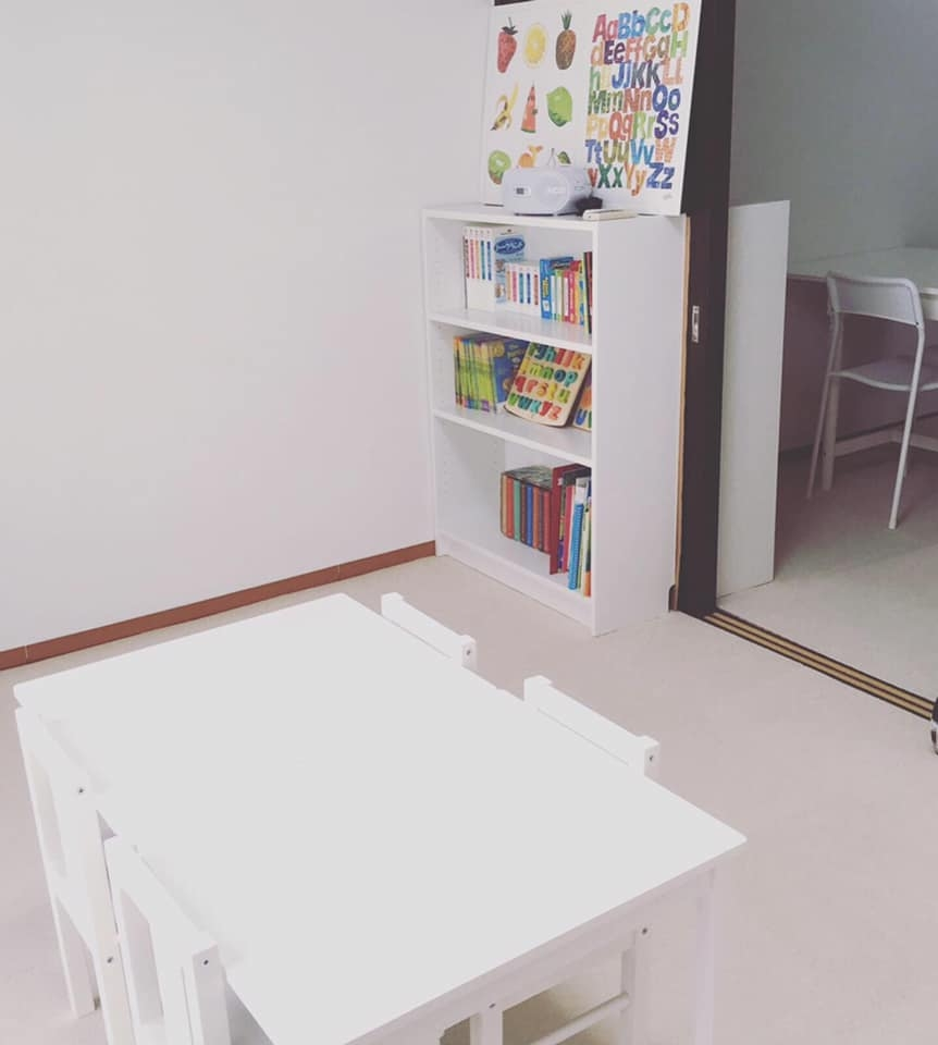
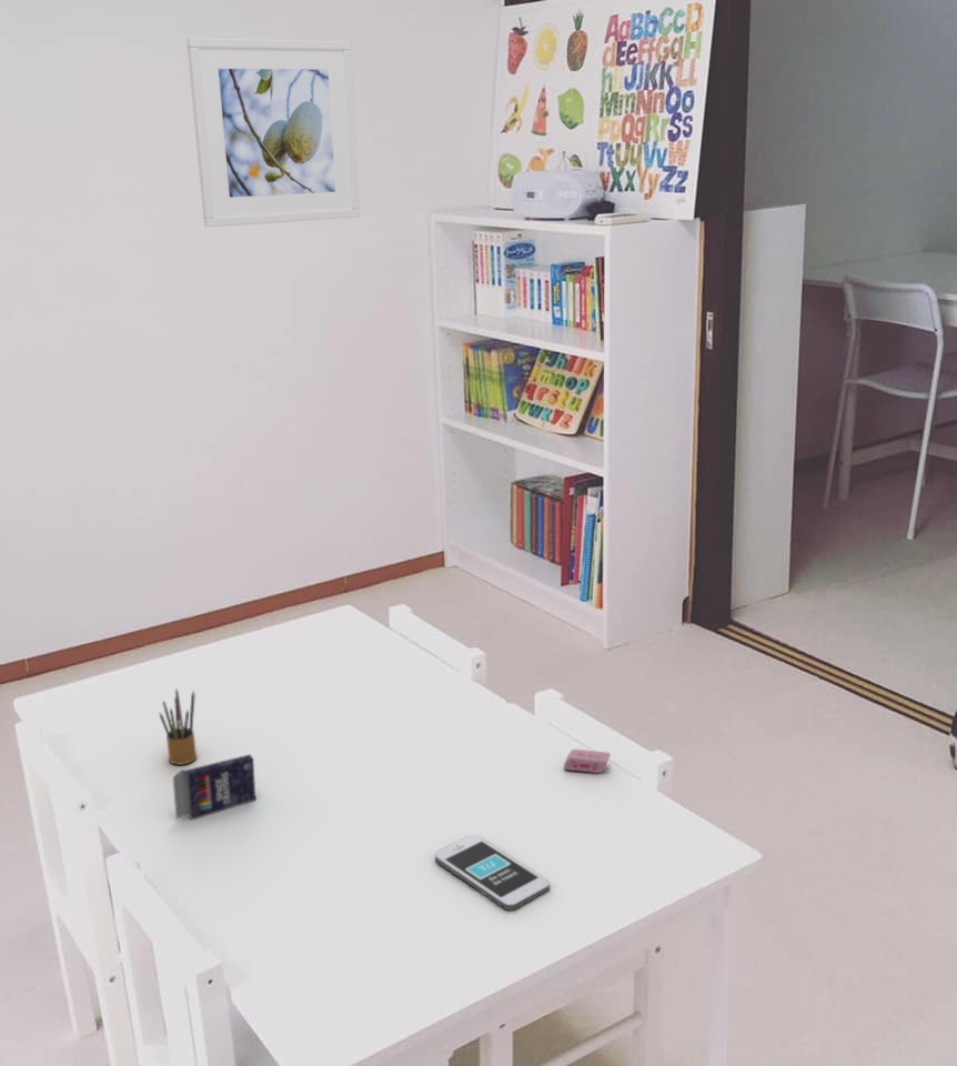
+ smartphone [434,834,551,911]
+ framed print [185,37,361,228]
+ crayon box [172,753,256,821]
+ pencil box [159,687,198,766]
+ eraser [563,748,612,774]
